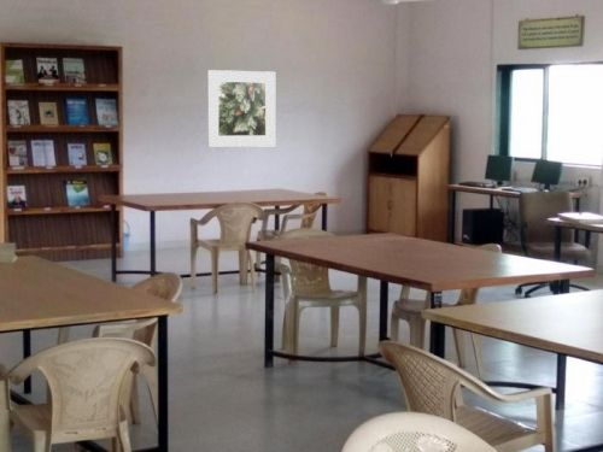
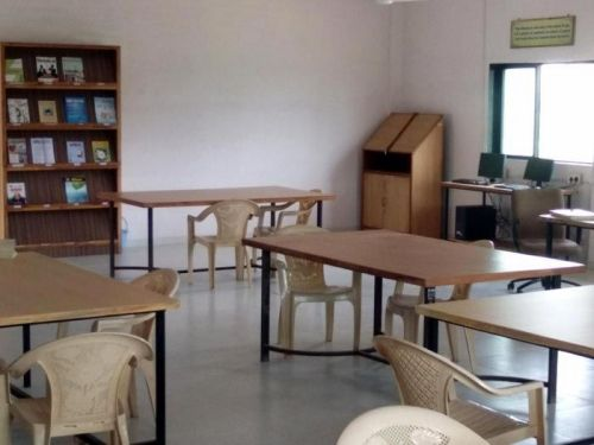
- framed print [206,69,276,148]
